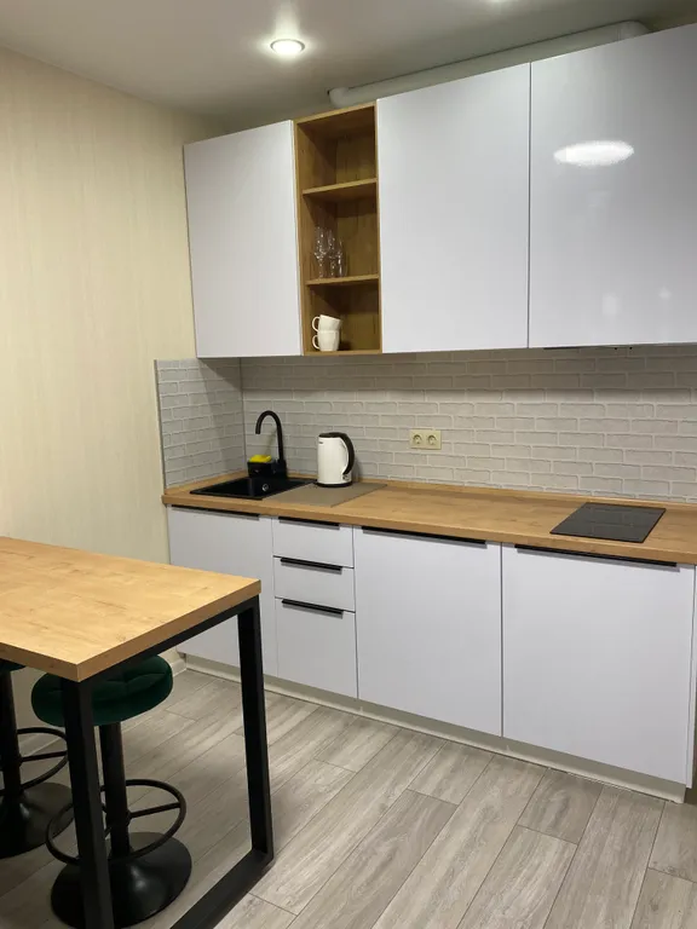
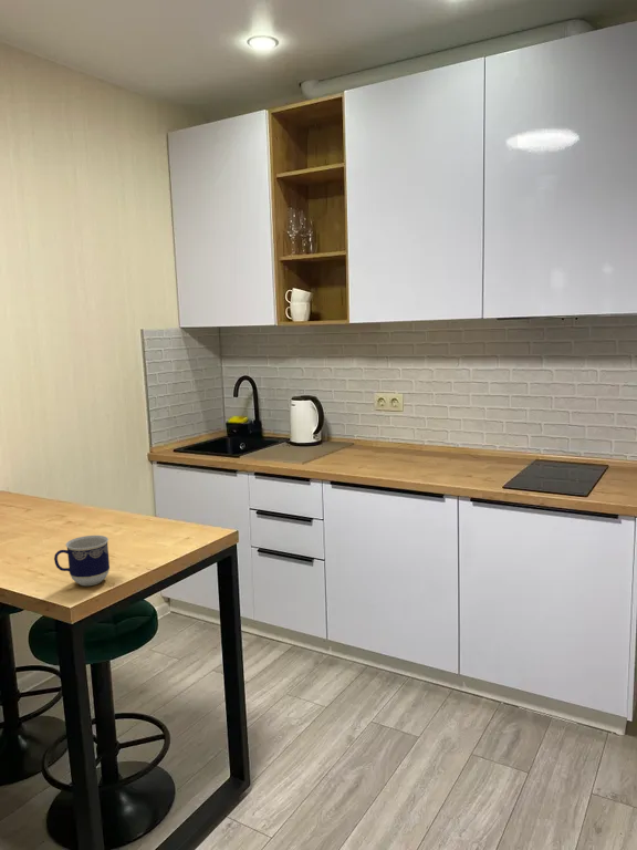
+ cup [53,535,111,587]
